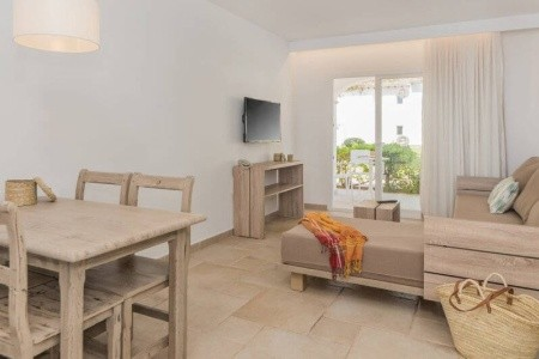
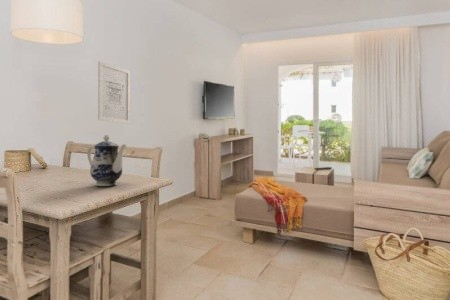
+ wall art [97,60,131,125]
+ teapot [86,134,127,187]
